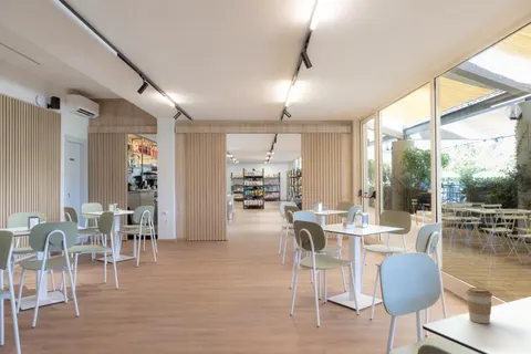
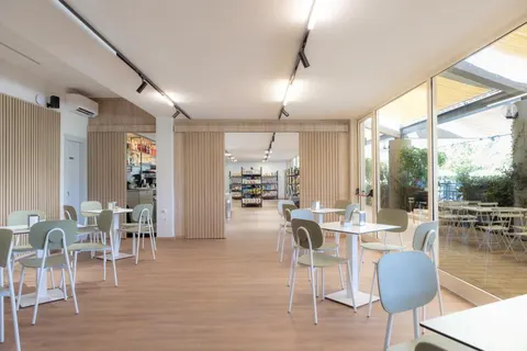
- coffee cup [465,287,493,324]
